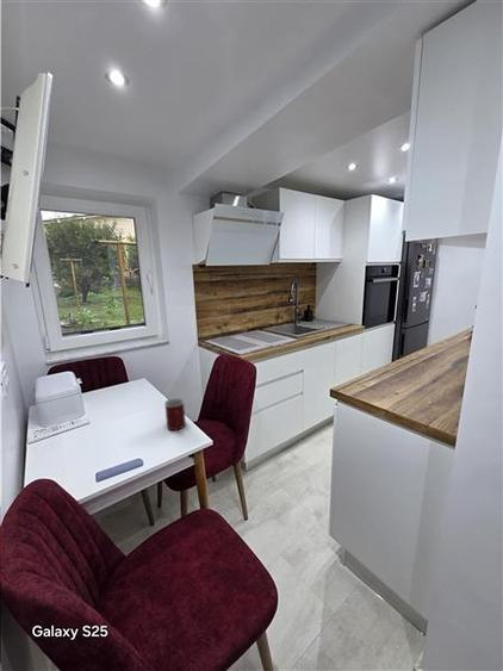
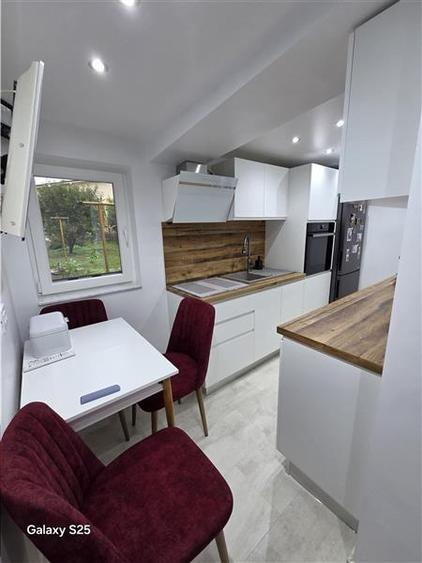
- mug [163,397,187,431]
